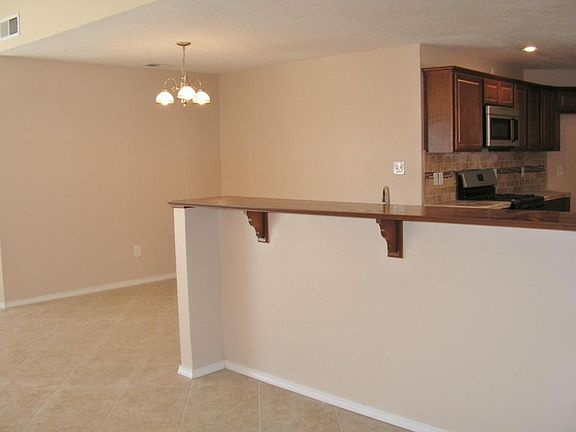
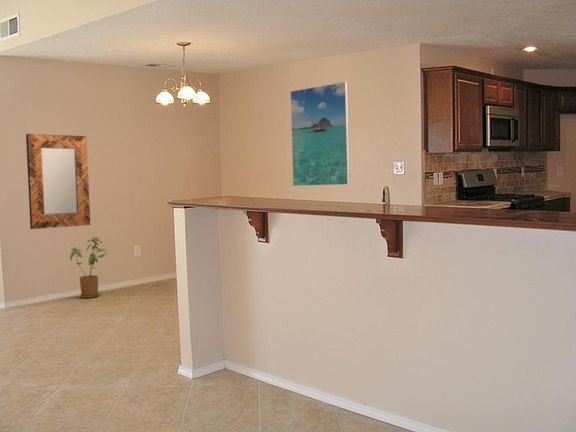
+ home mirror [25,133,91,230]
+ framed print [290,81,351,187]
+ house plant [69,236,109,299]
